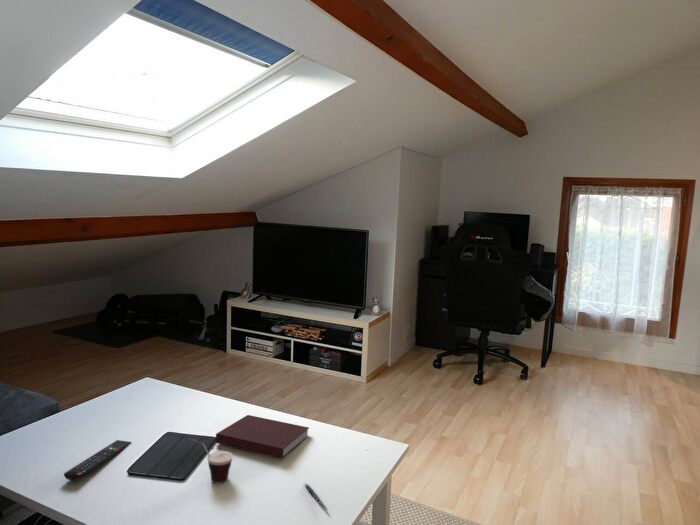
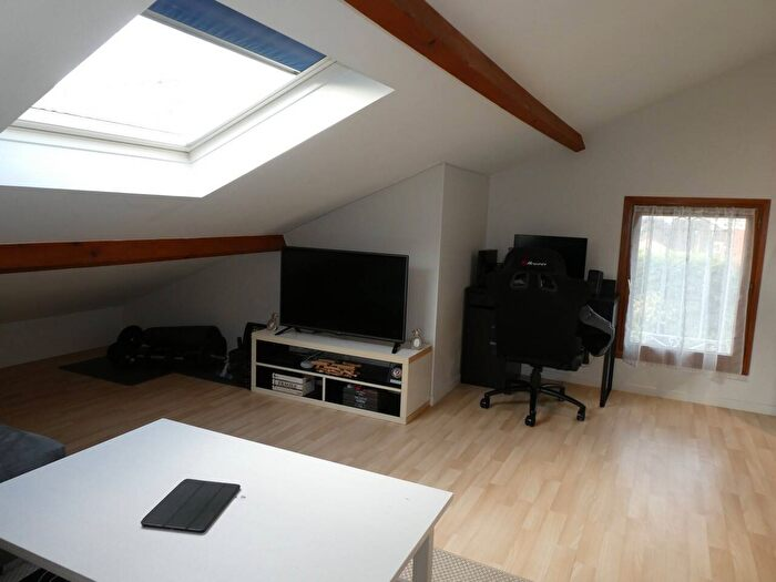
- remote control [63,439,133,481]
- notebook [215,414,310,459]
- cup [188,437,234,484]
- pen [304,482,329,511]
